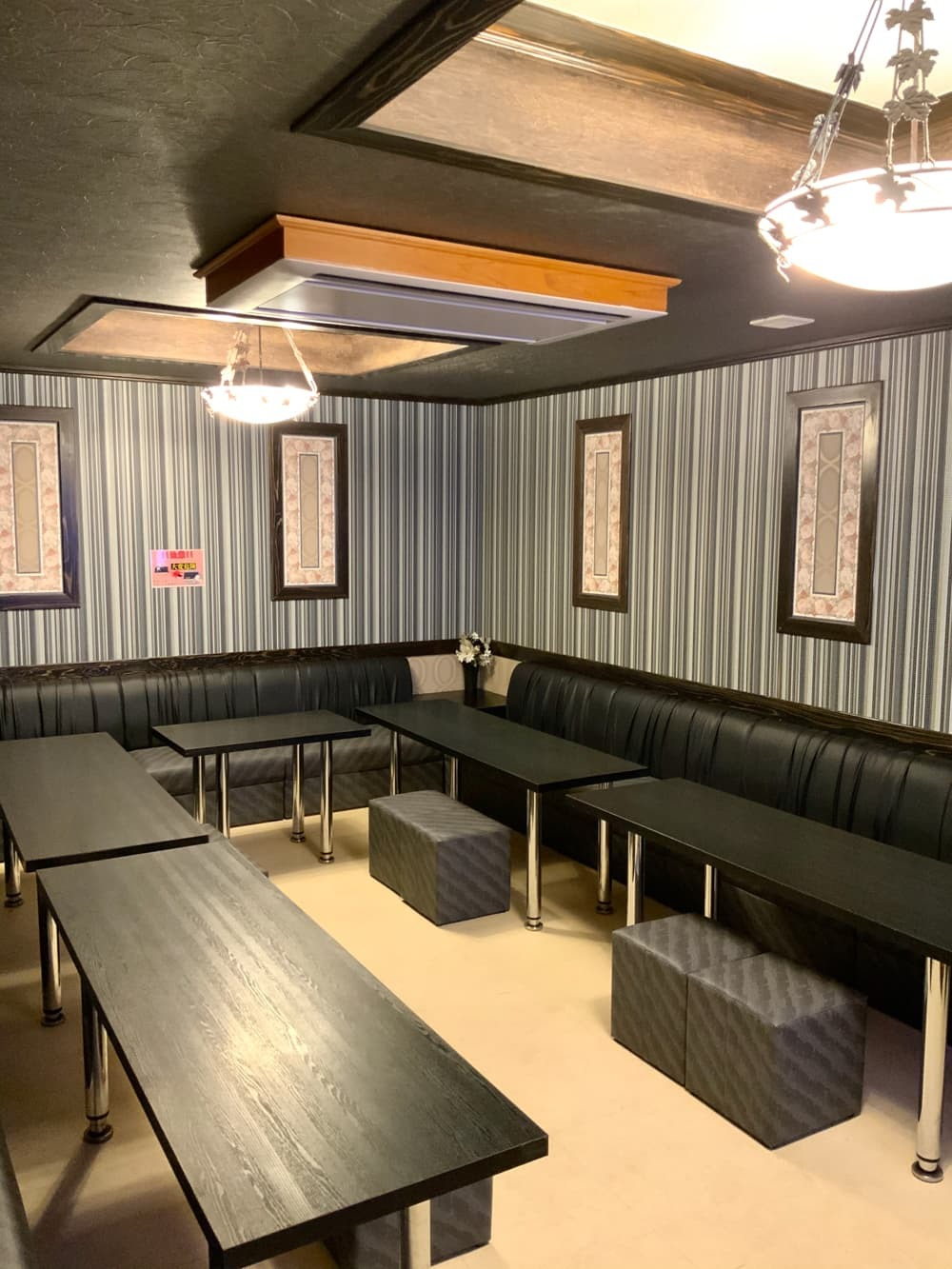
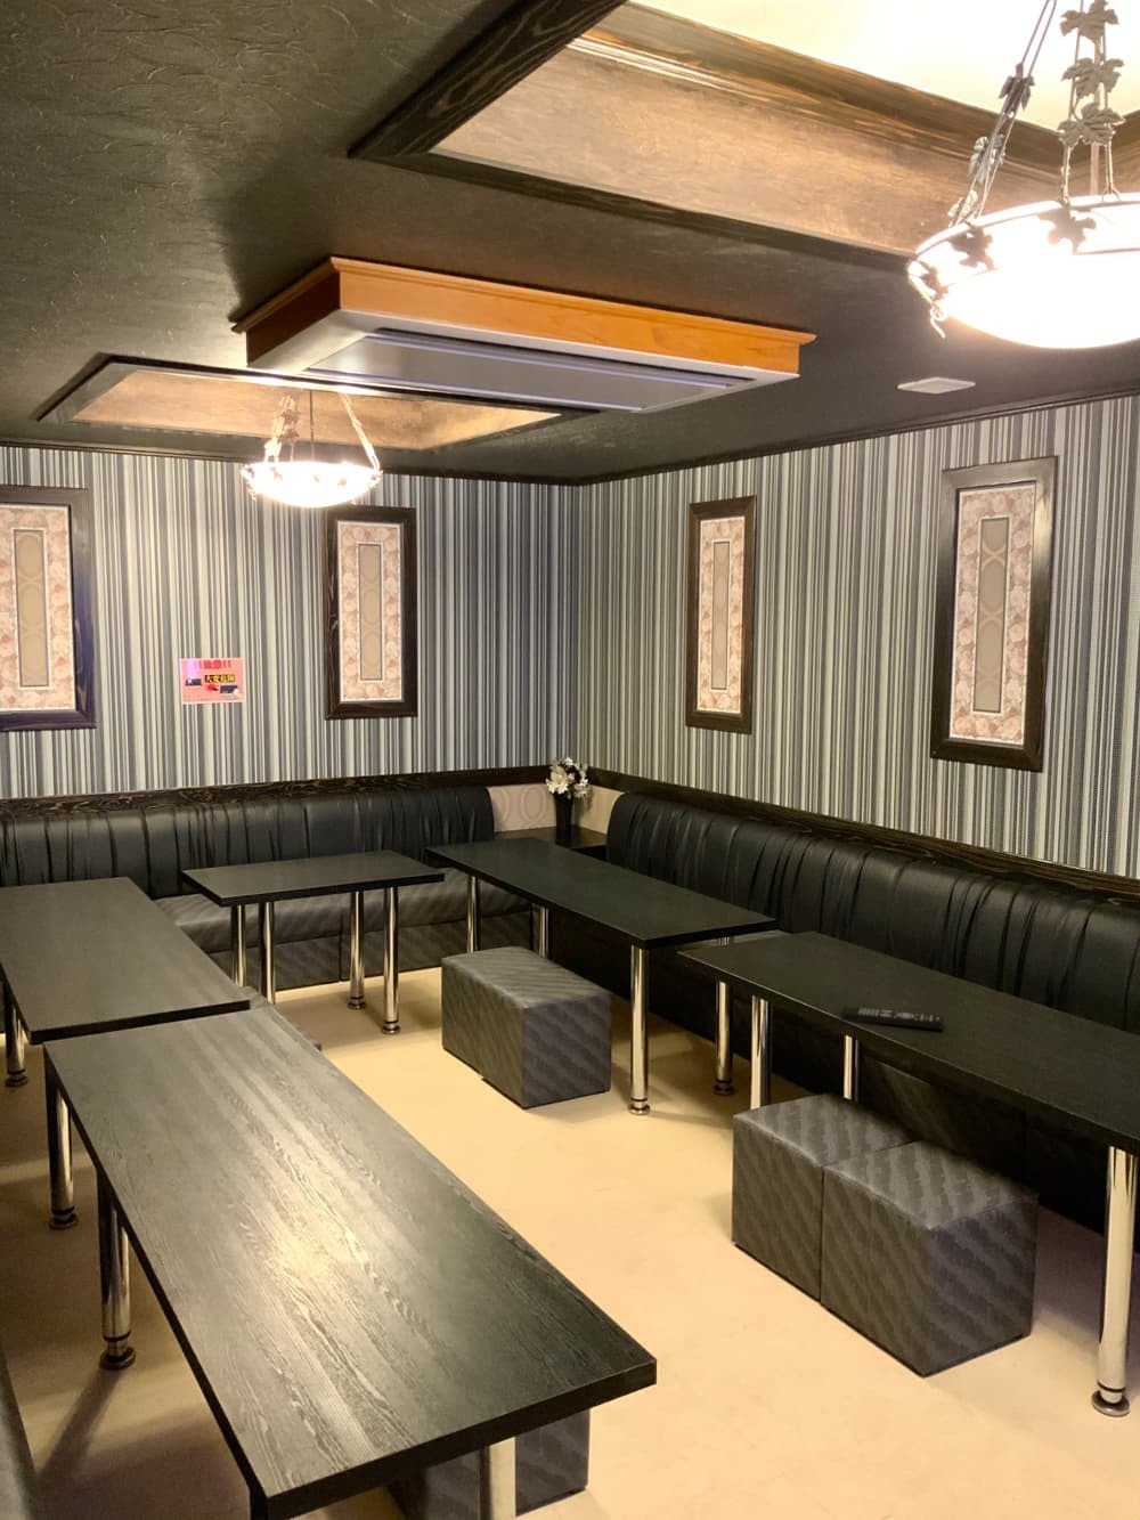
+ remote control [841,1006,945,1031]
